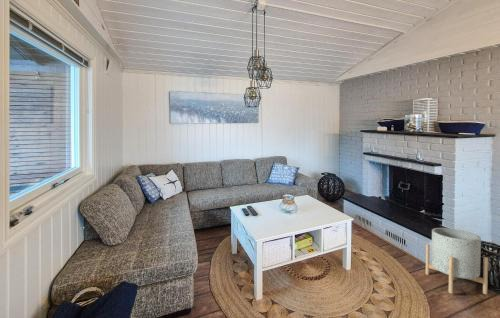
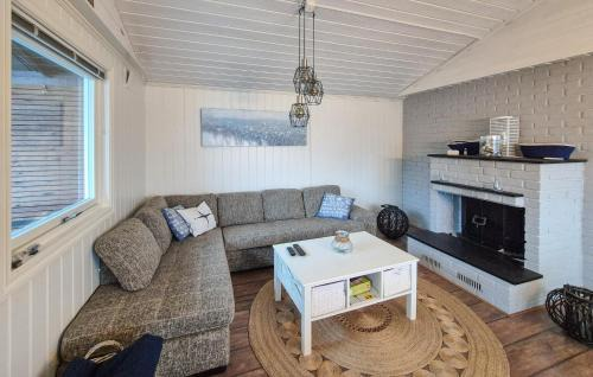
- planter [425,227,489,295]
